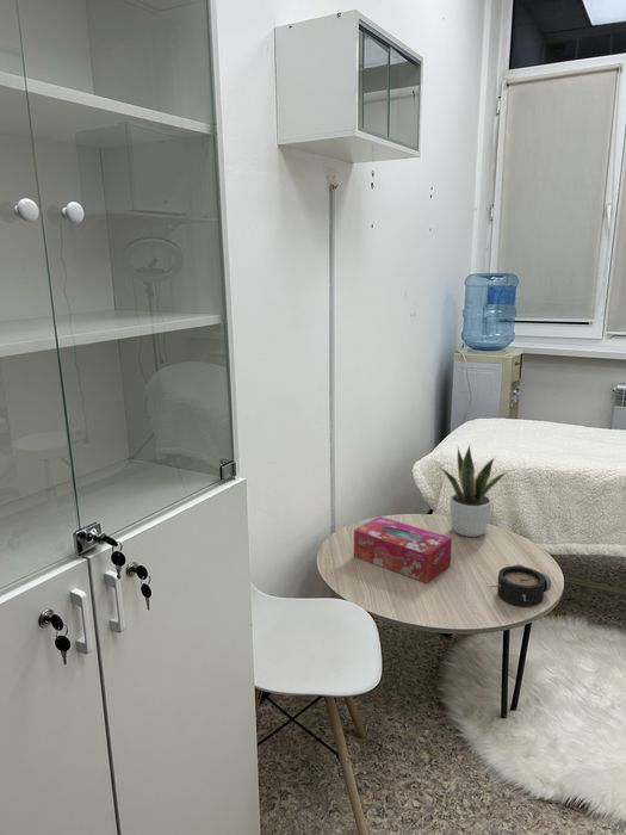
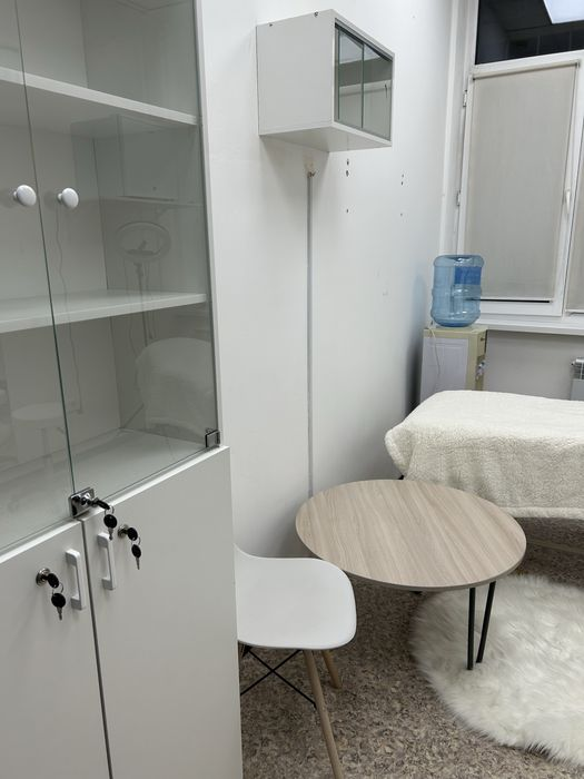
- alarm clock [490,563,552,607]
- potted plant [440,444,510,538]
- tissue box [353,515,453,584]
